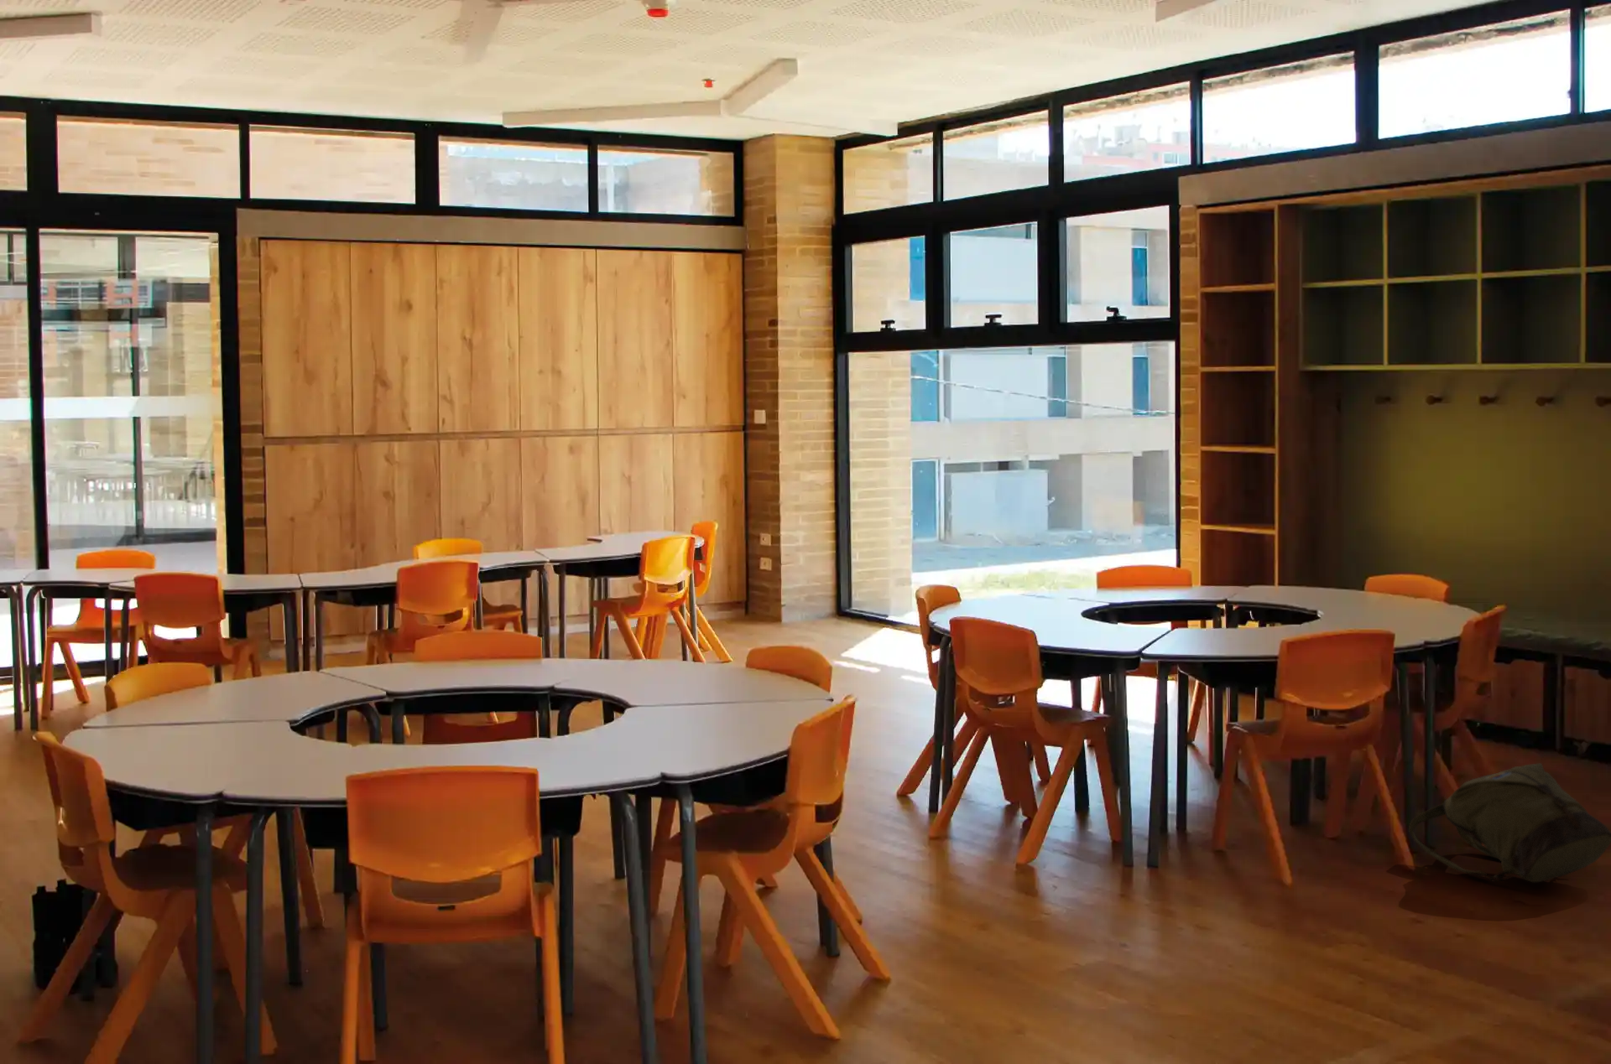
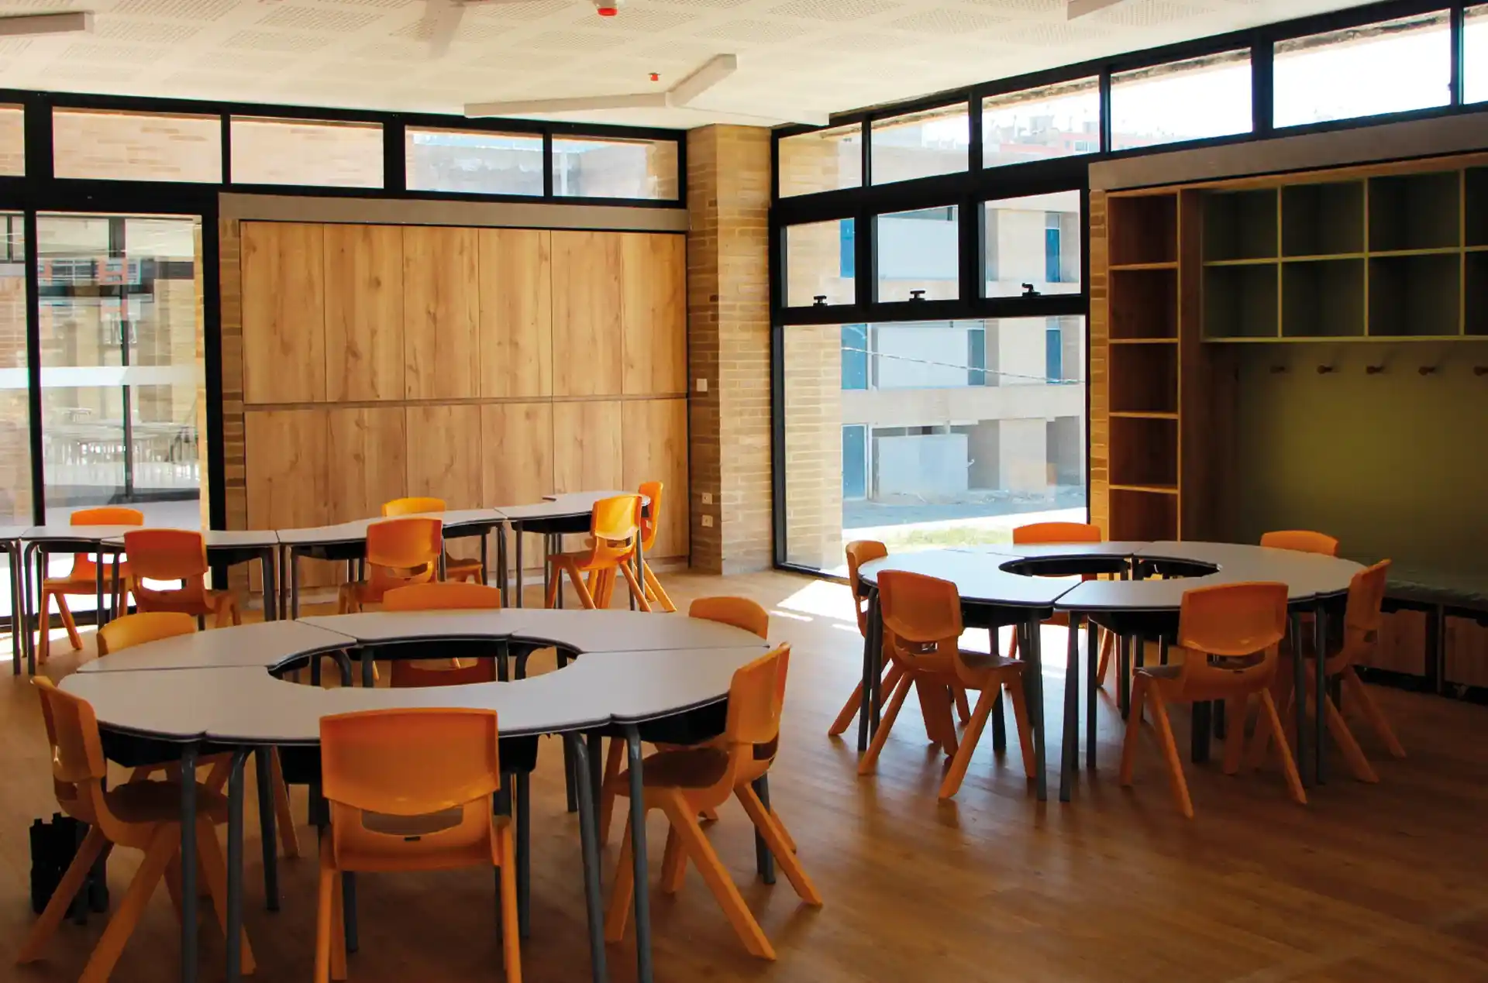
- backpack [1408,762,1611,882]
